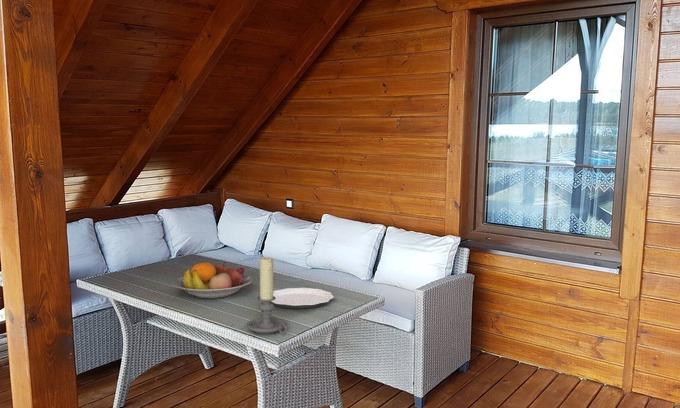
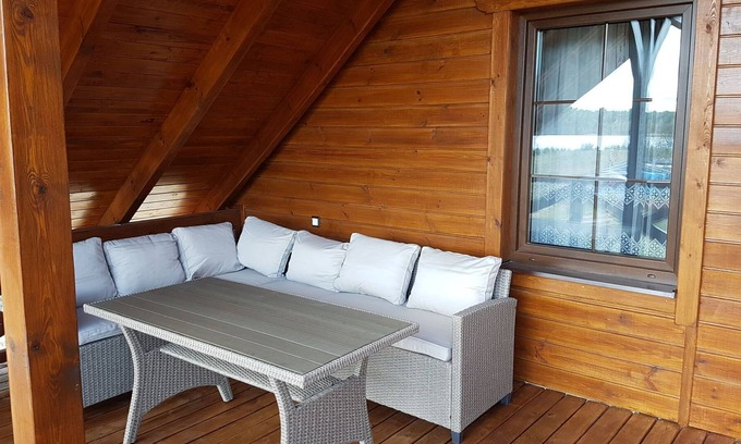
- plate [271,287,335,309]
- fruit bowl [172,261,253,299]
- candle holder [246,256,288,335]
